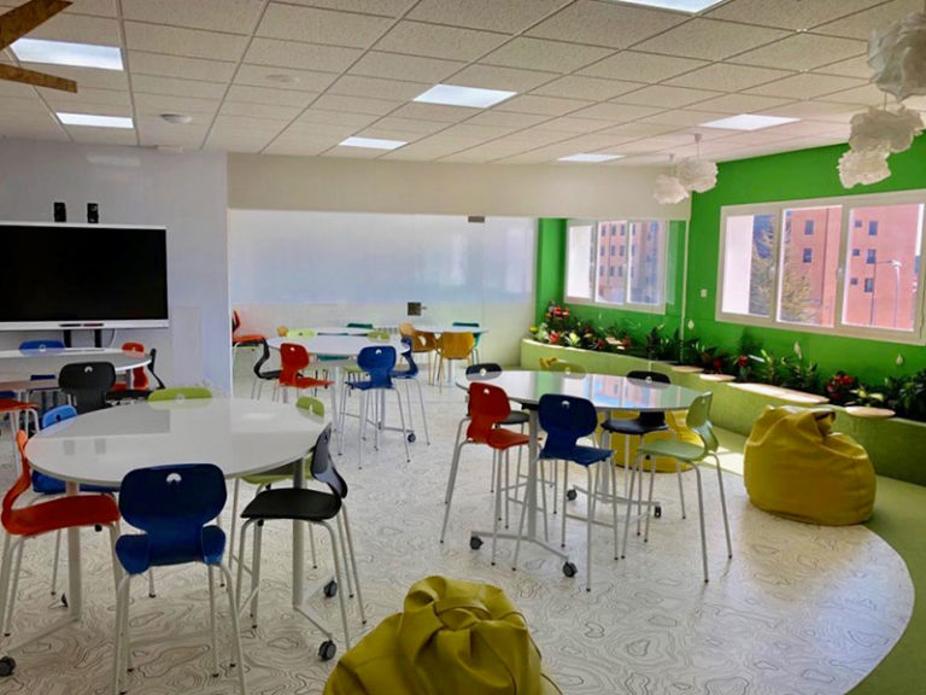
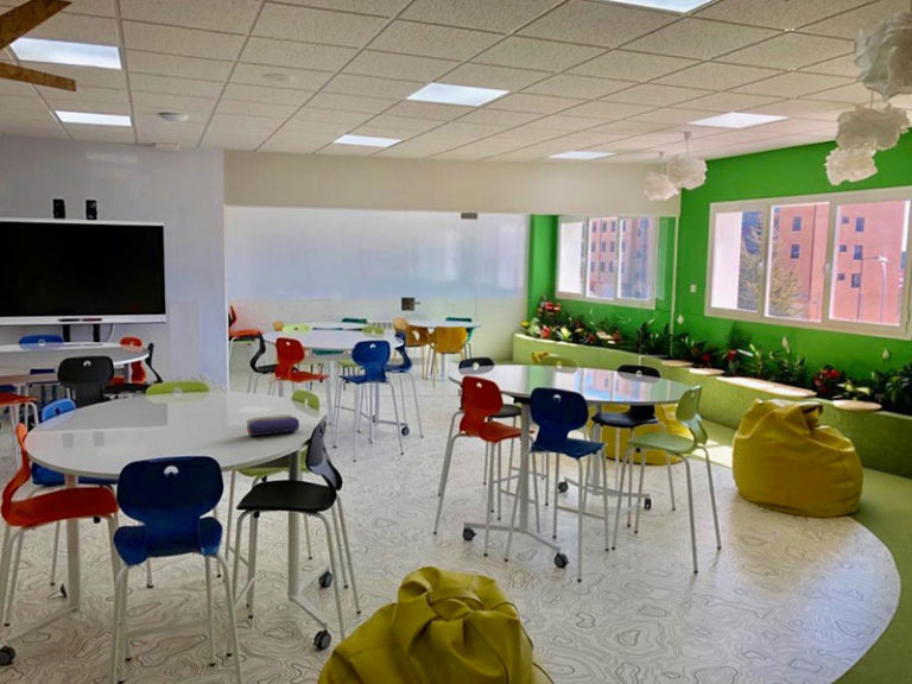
+ pencil case [246,413,300,437]
